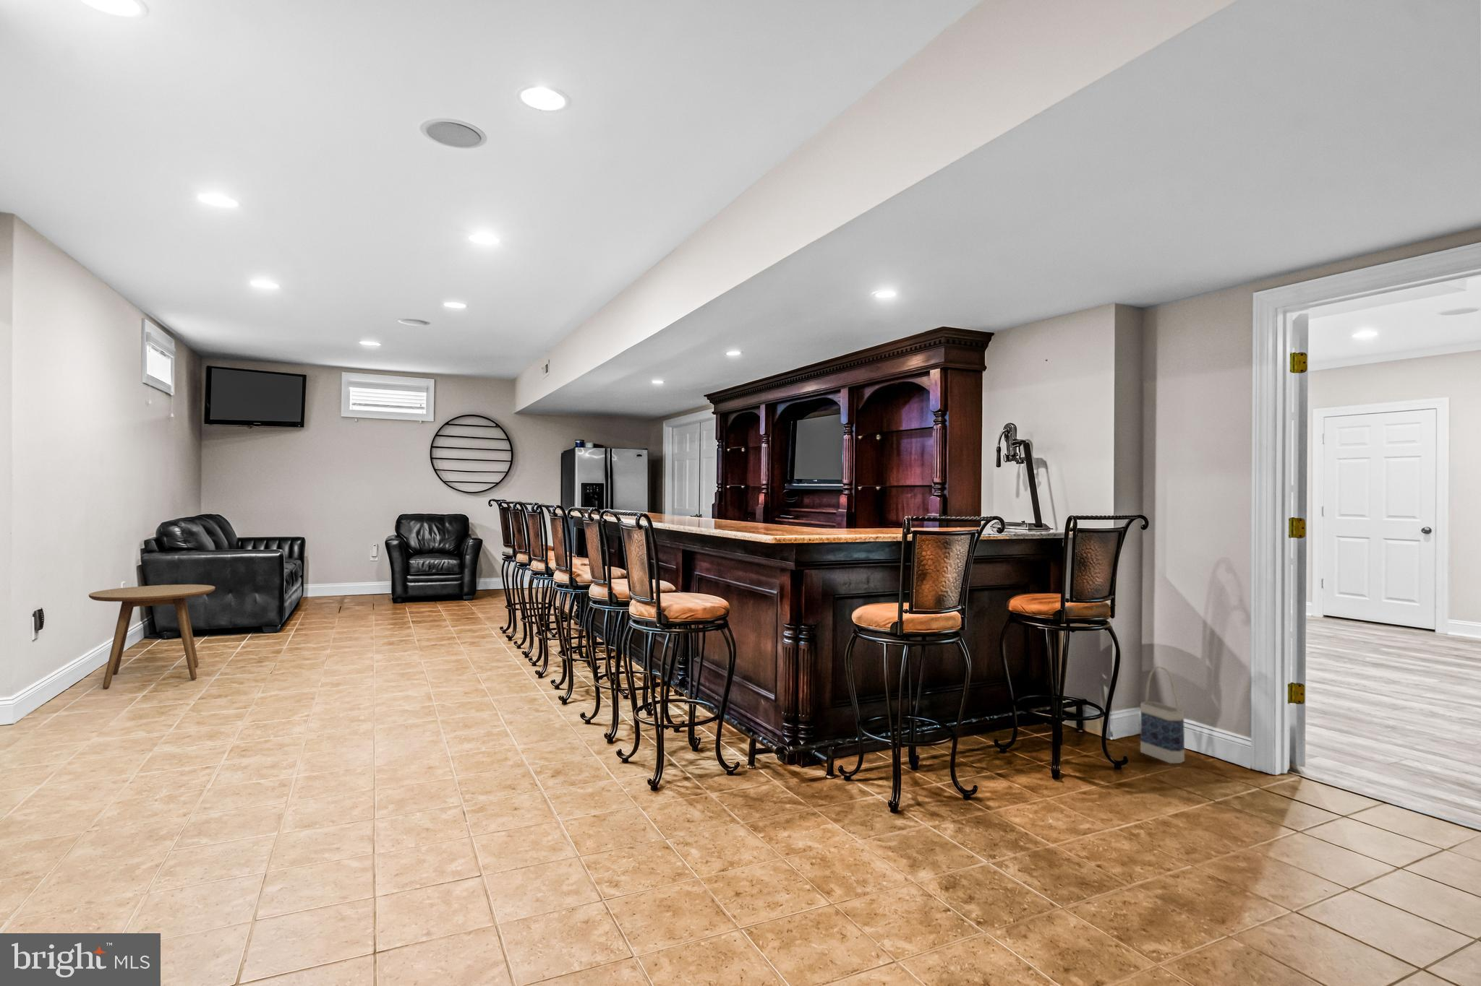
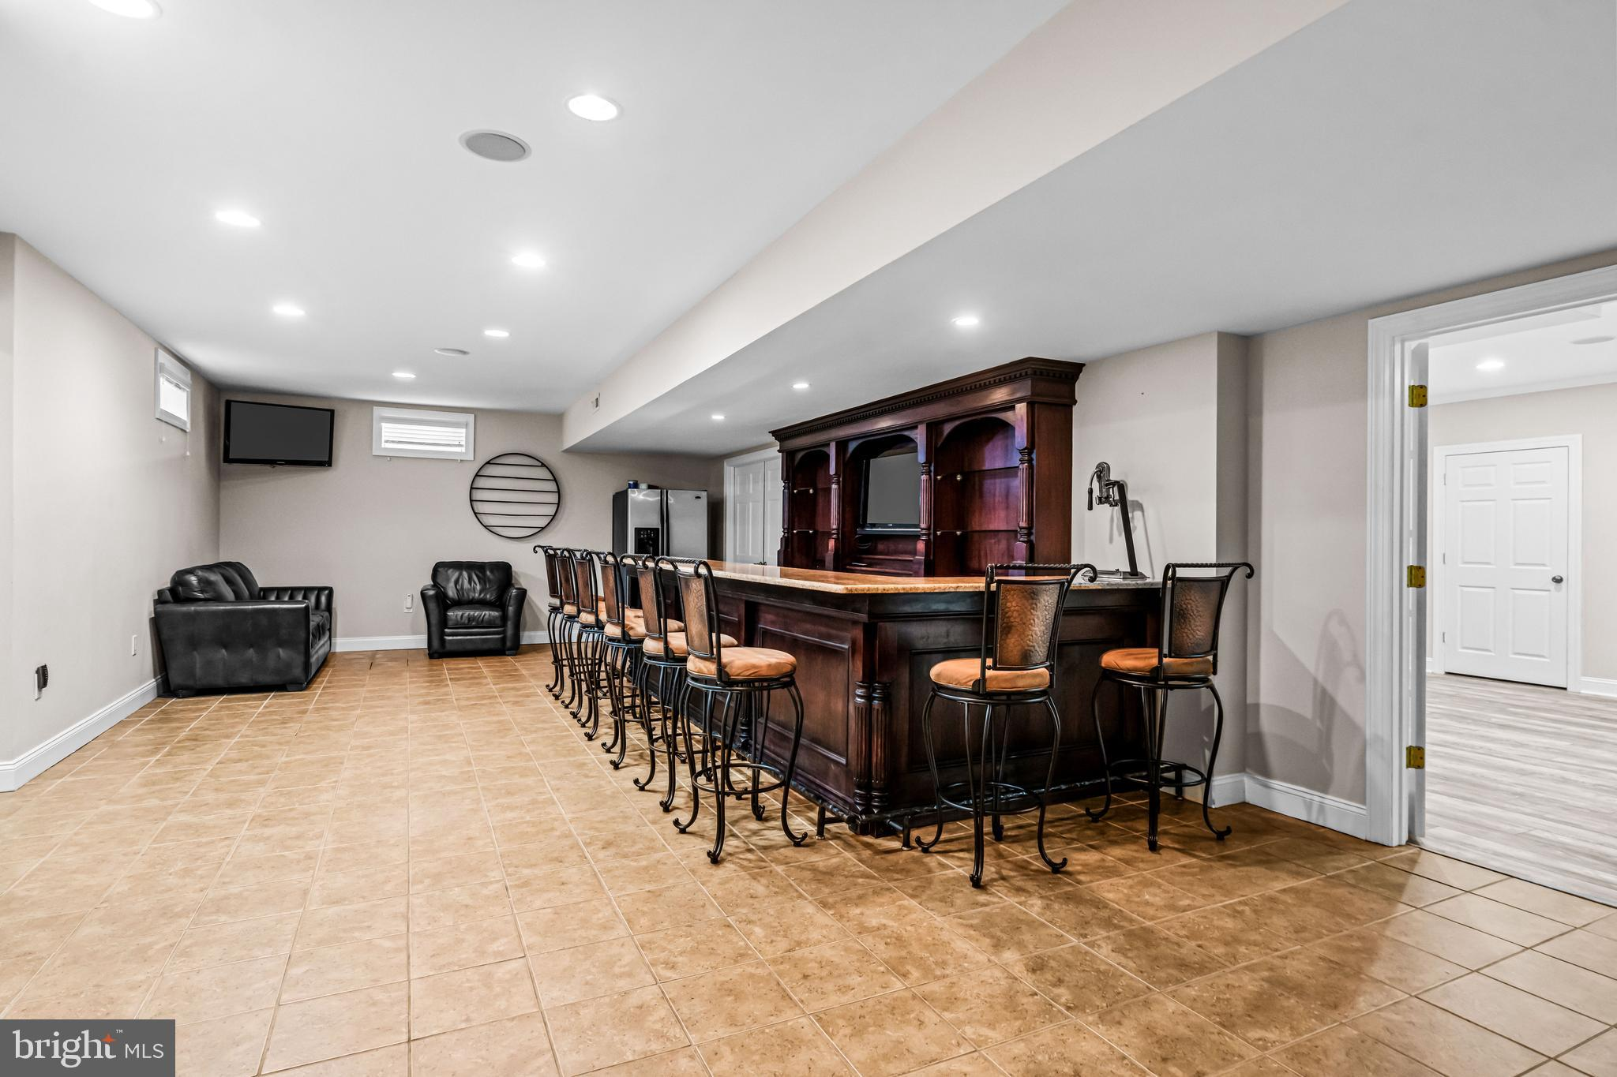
- bag [1140,666,1185,764]
- side table [88,583,216,689]
